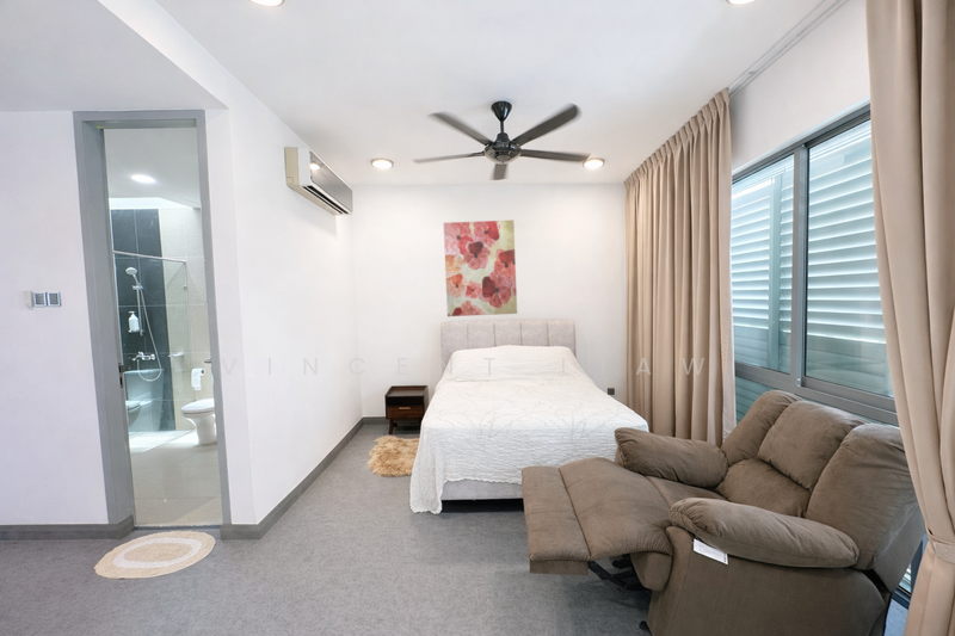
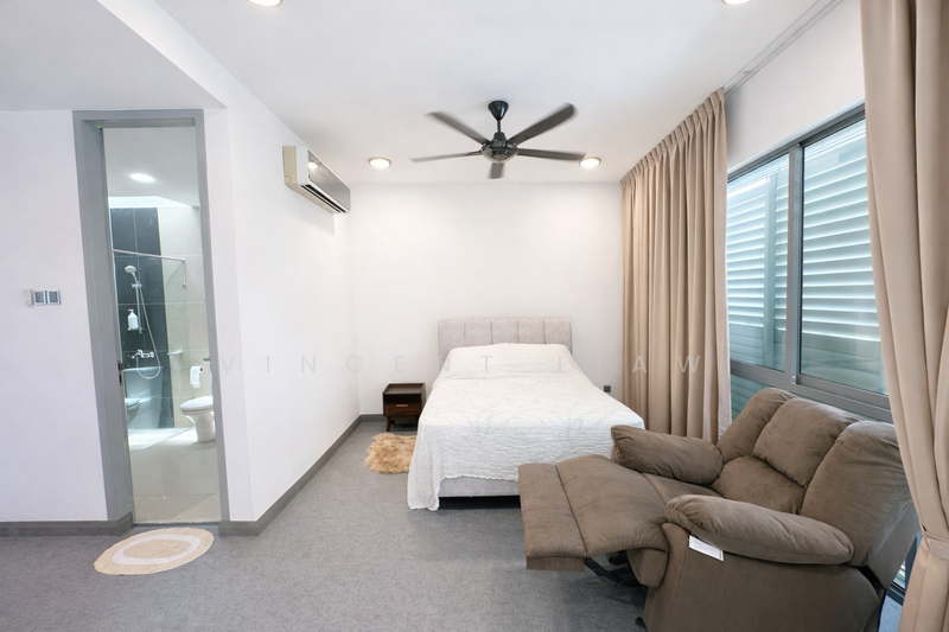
- wall art [443,220,518,317]
